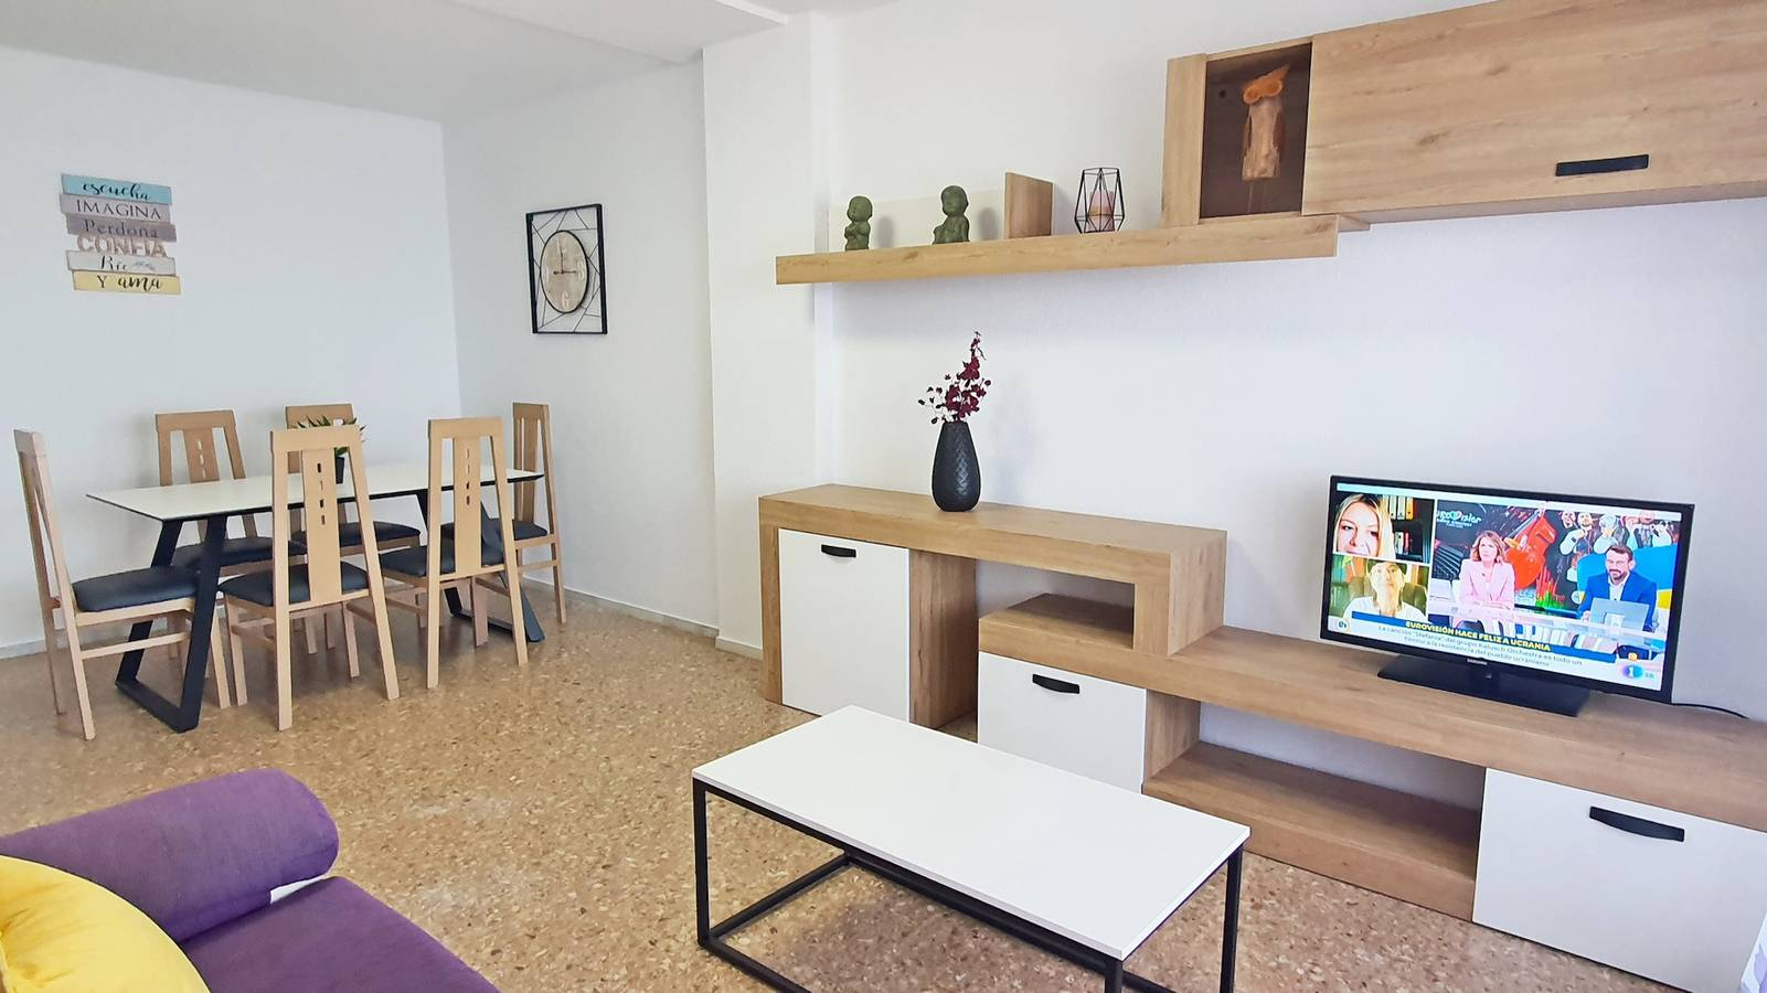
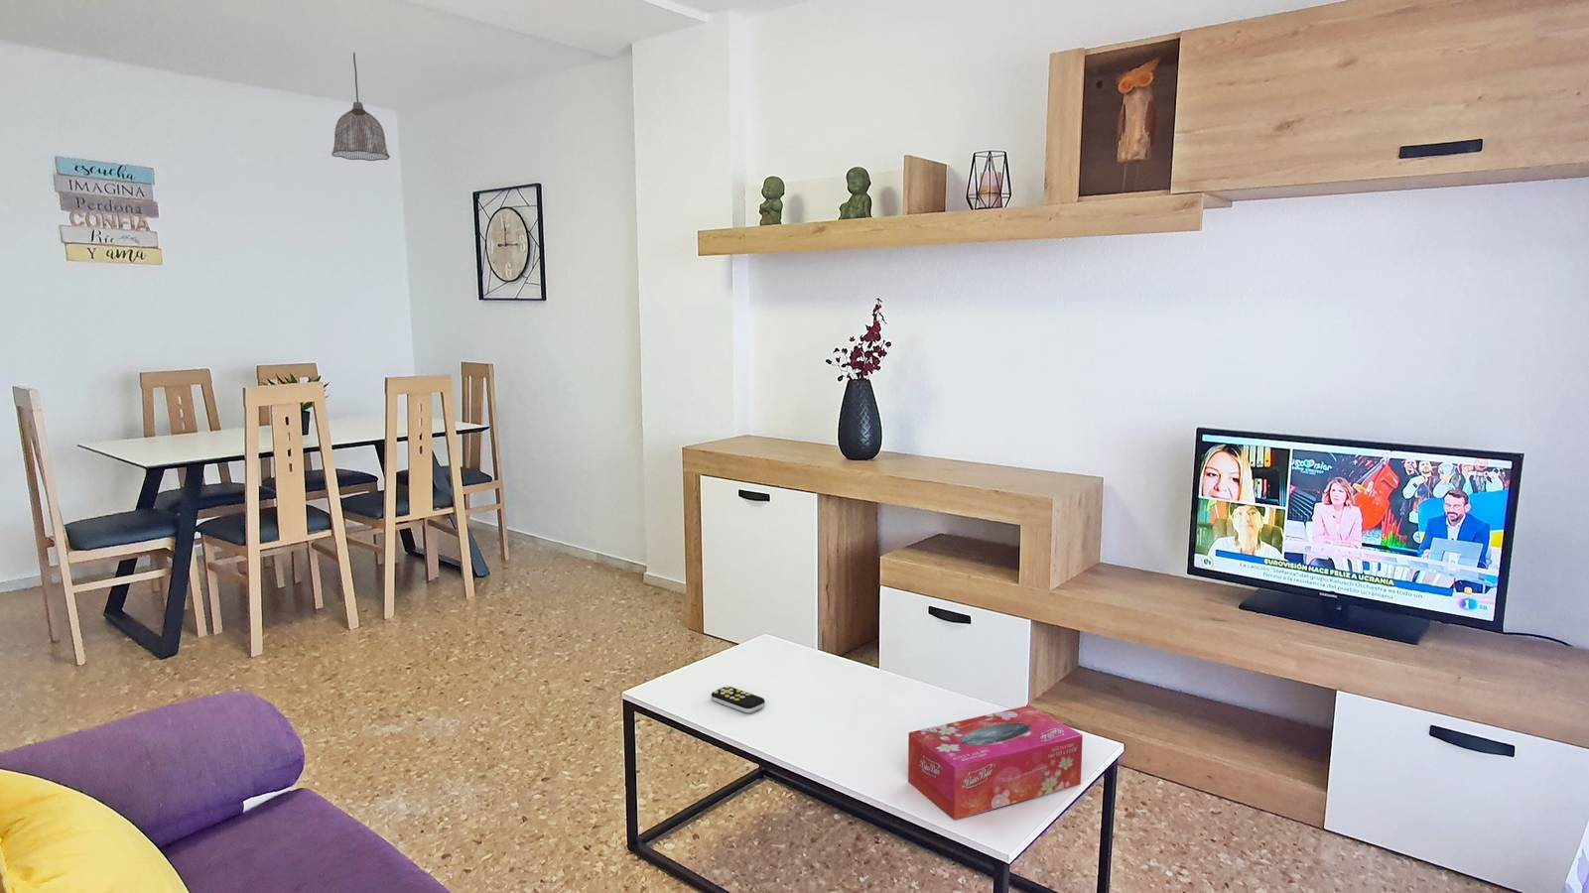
+ tissue box [907,704,1084,821]
+ pendant lamp [331,51,391,162]
+ remote control [710,684,766,714]
